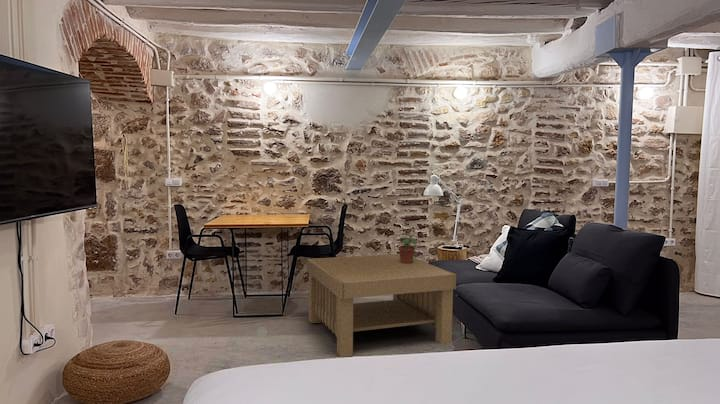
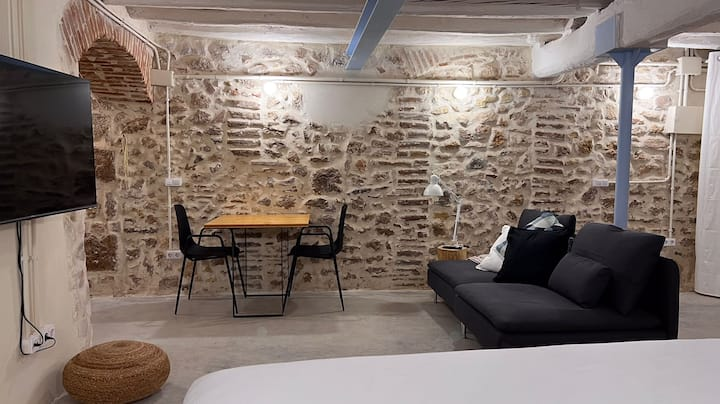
- coffee table [306,253,457,358]
- potted plant [396,236,418,264]
